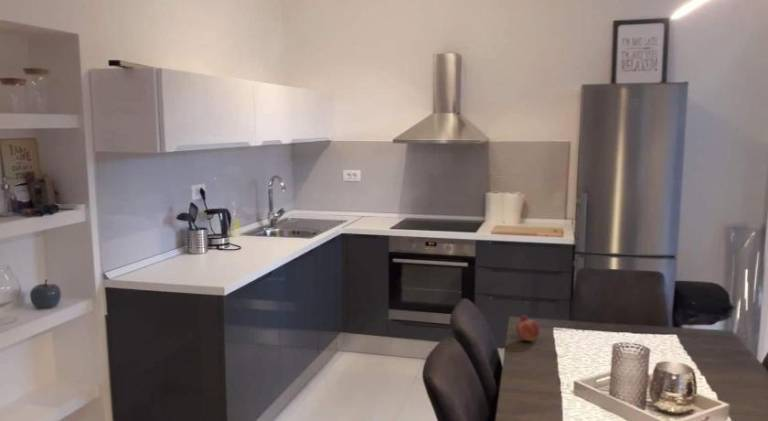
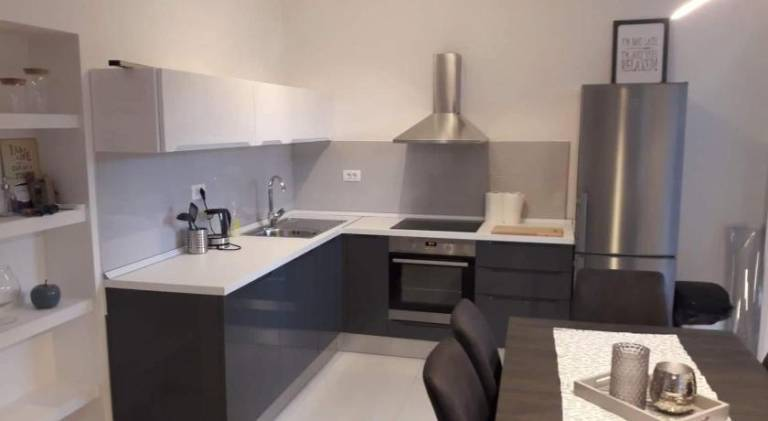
- fruit [515,314,541,343]
